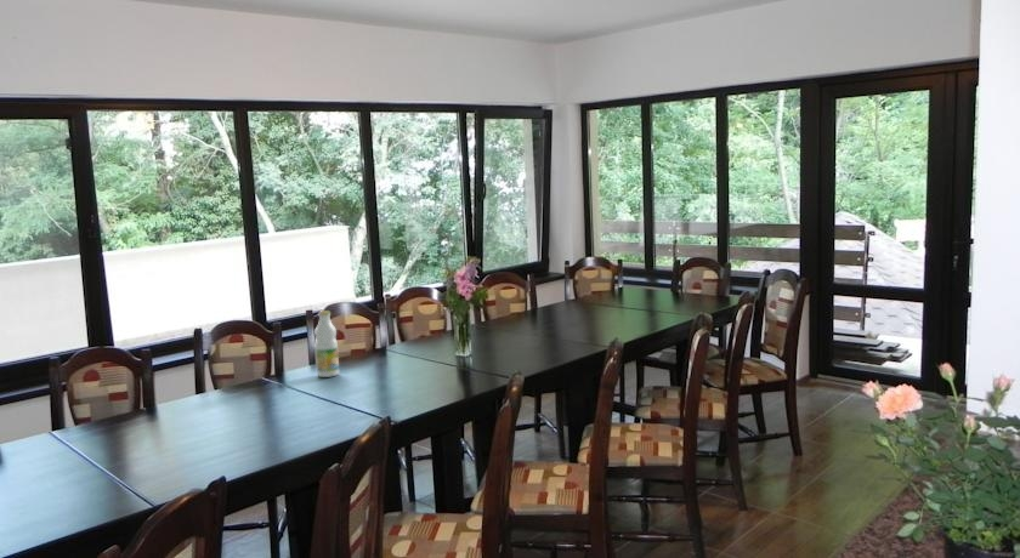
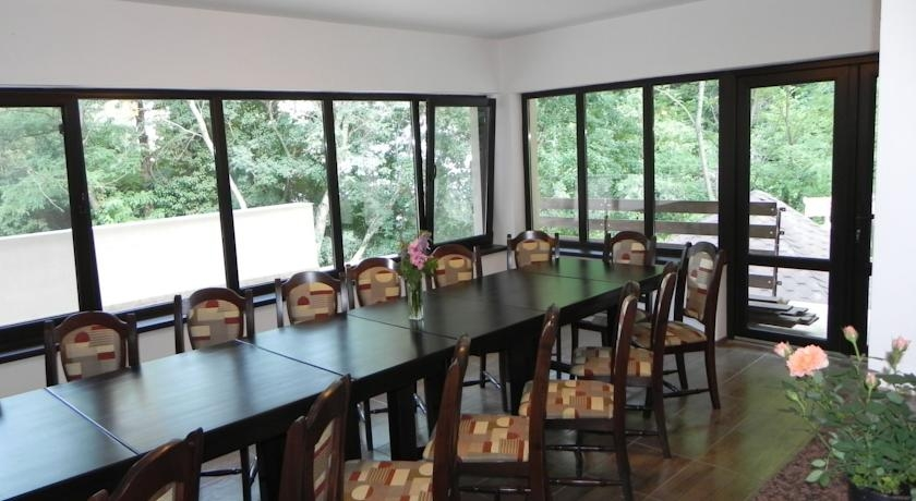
- bottle [313,309,340,378]
